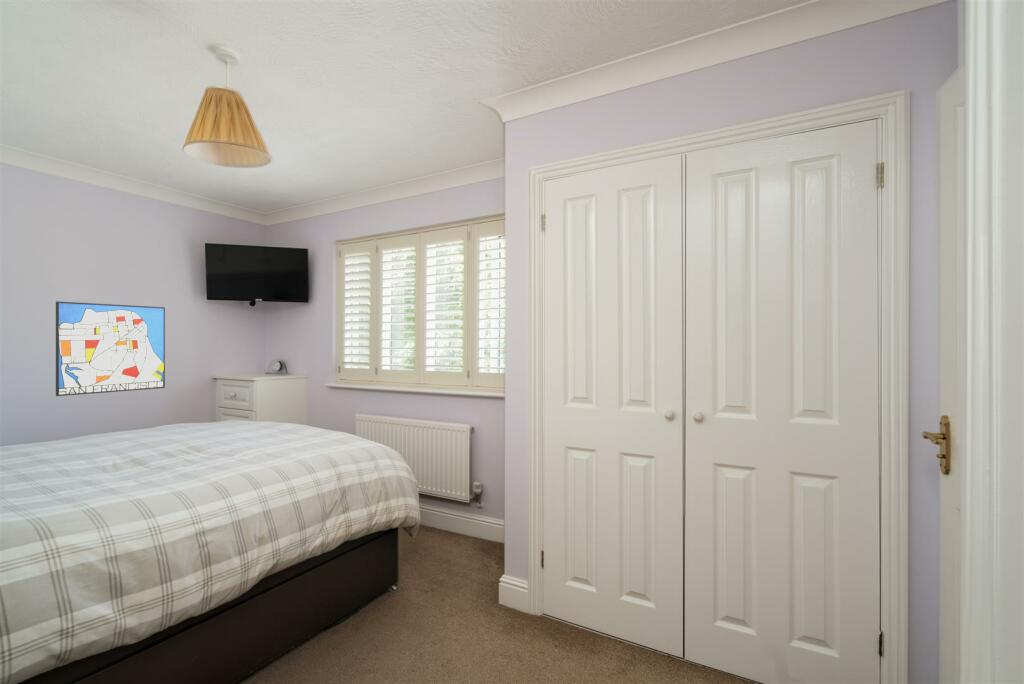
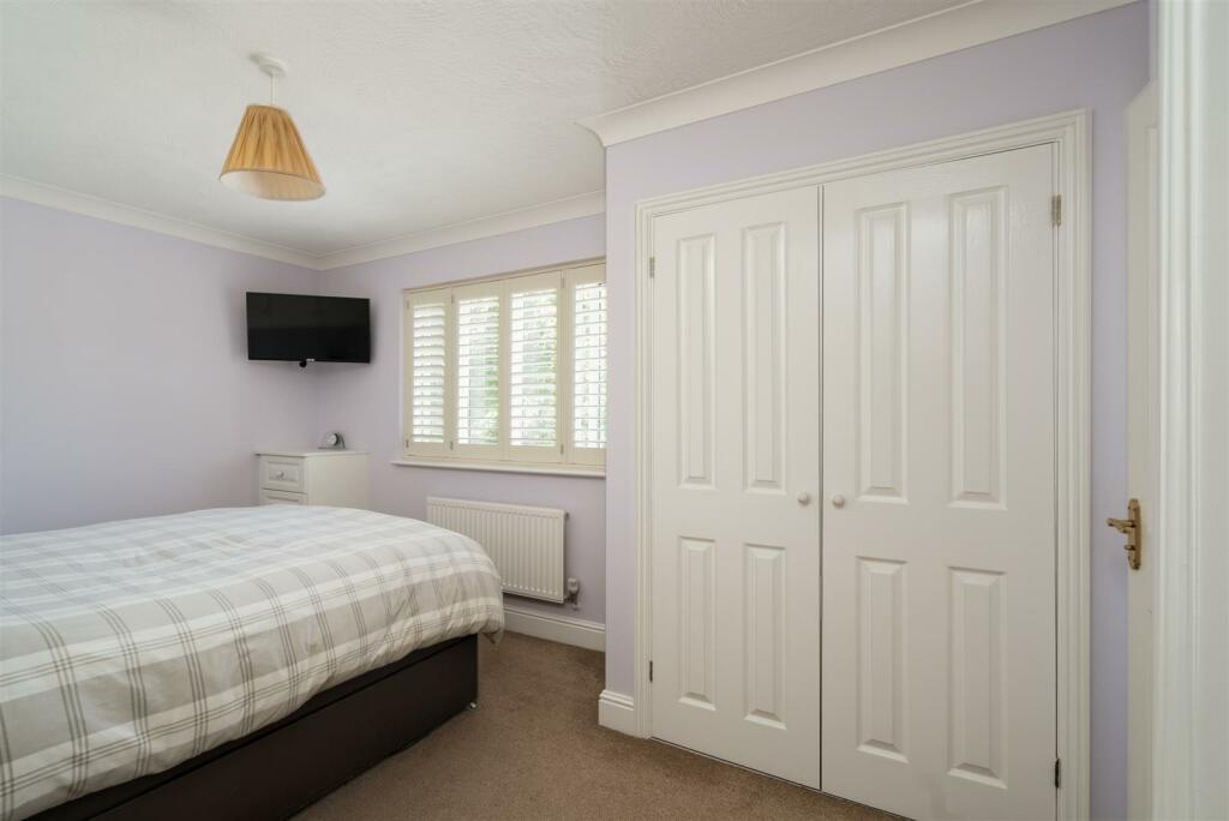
- wall art [55,300,166,397]
